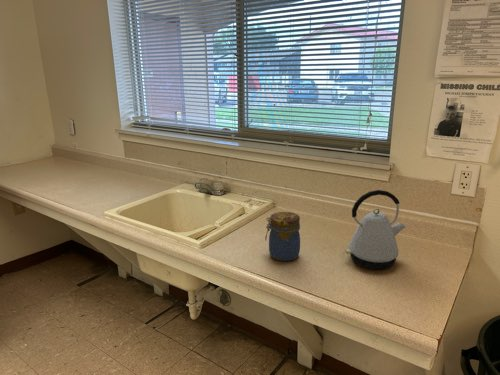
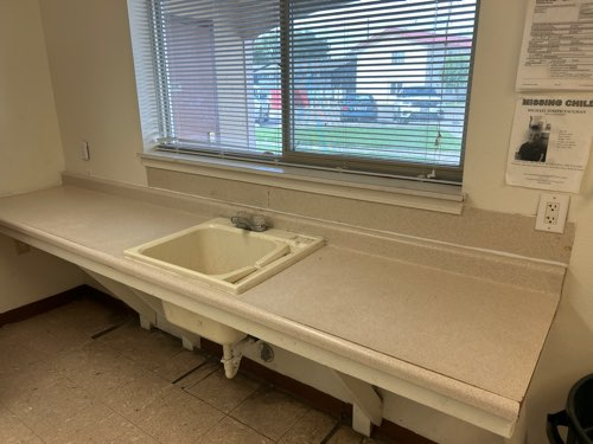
- jar [264,211,301,262]
- kettle [344,189,407,270]
